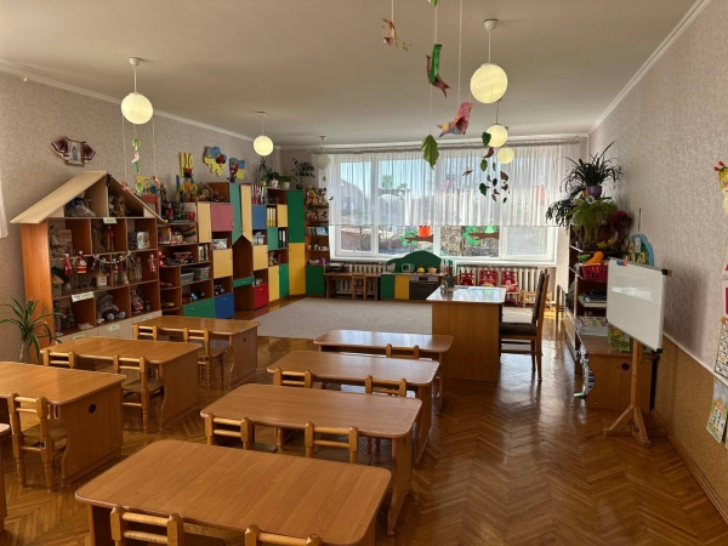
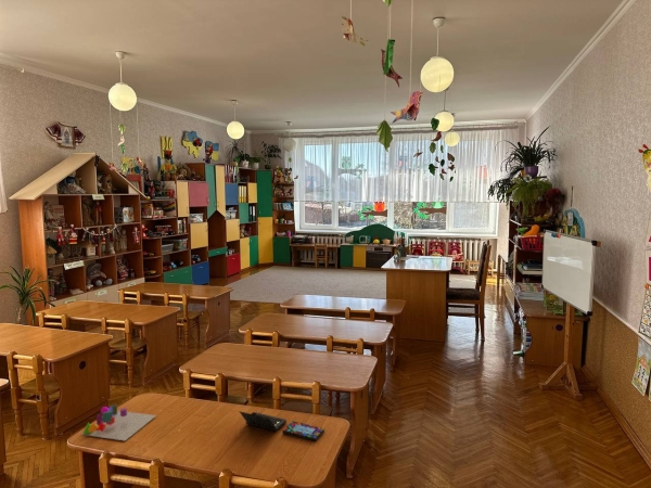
+ toy blocks [79,403,157,441]
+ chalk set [238,410,326,442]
